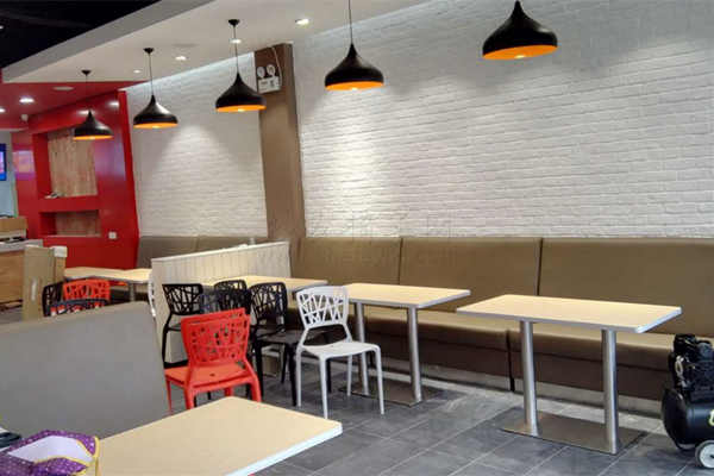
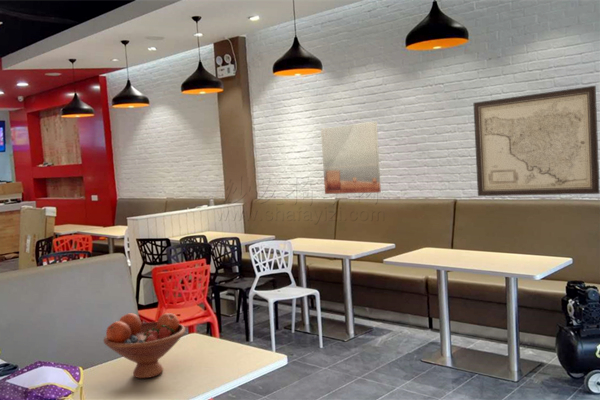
+ wall art [472,85,600,197]
+ fruit bowl [103,312,187,379]
+ wall art [320,121,382,195]
